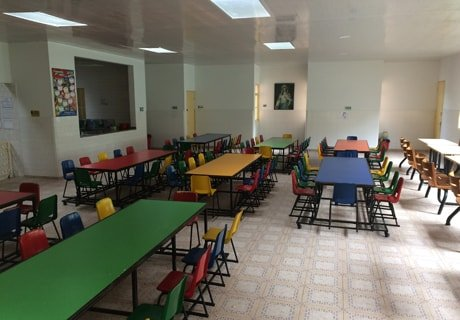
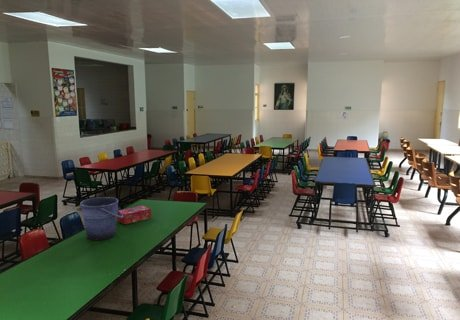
+ bucket [79,196,123,241]
+ tissue box [117,205,152,225]
